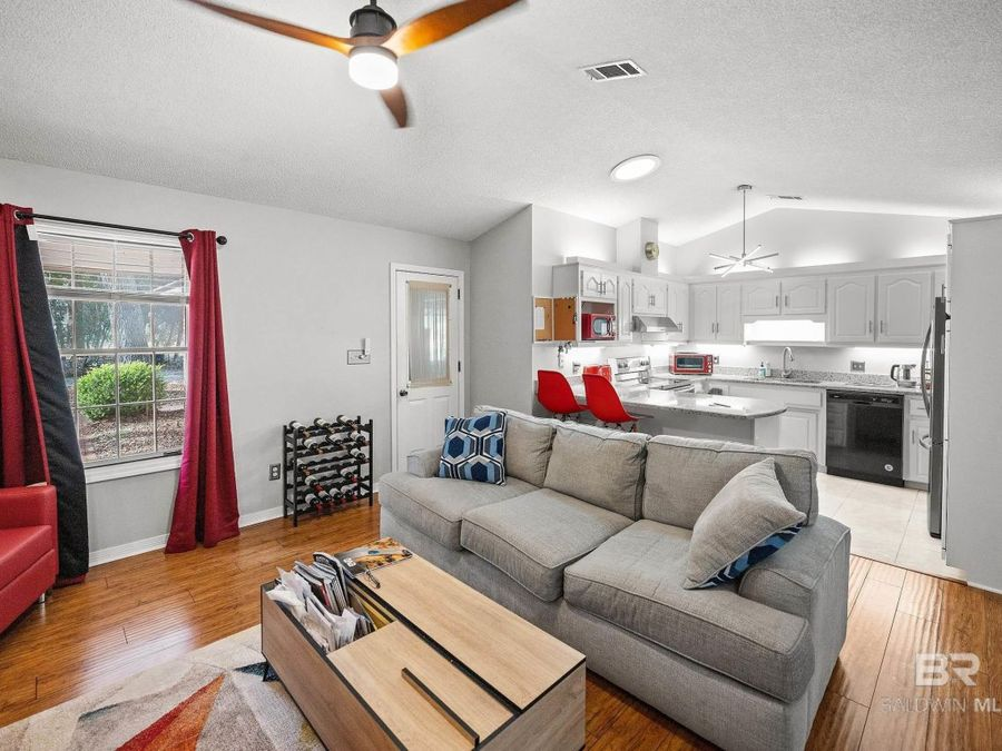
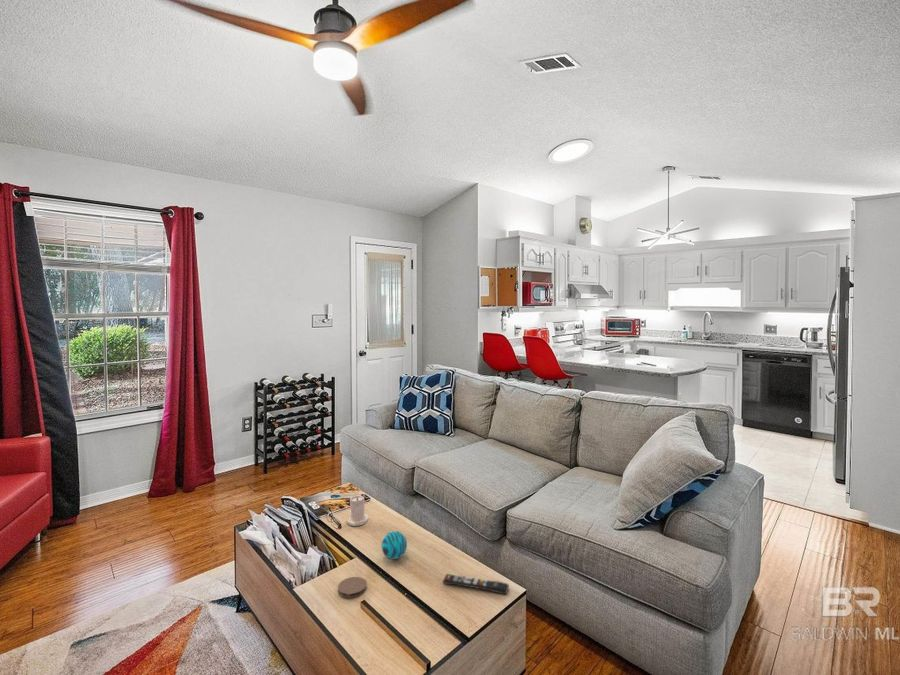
+ candle [346,495,369,527]
+ coaster [337,576,368,599]
+ decorative ball [380,530,408,560]
+ remote control [442,573,510,596]
